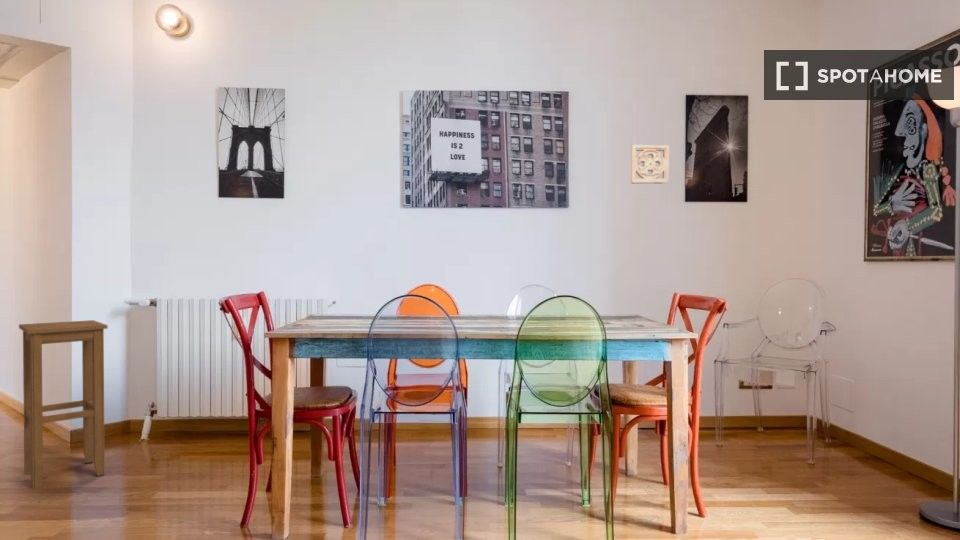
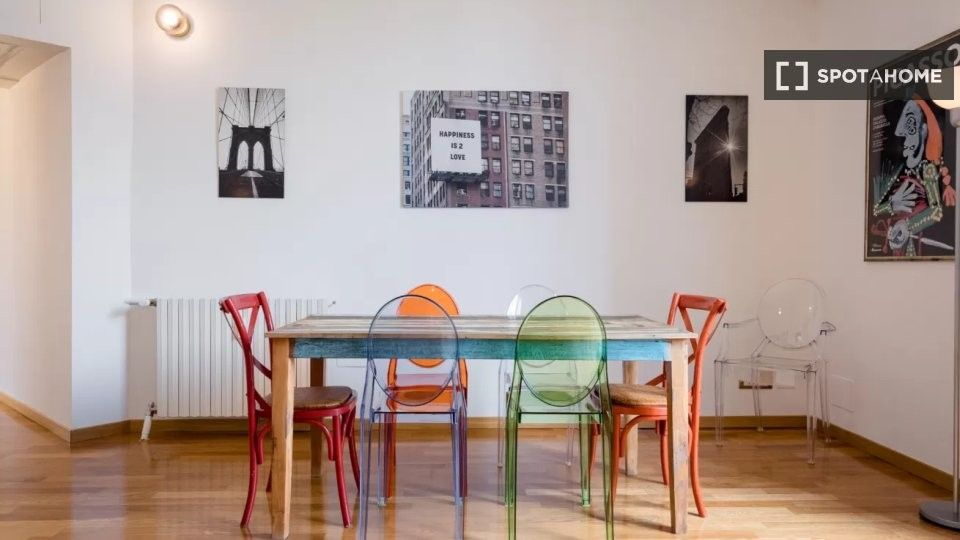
- wall ornament [630,144,670,185]
- stool [18,319,109,490]
